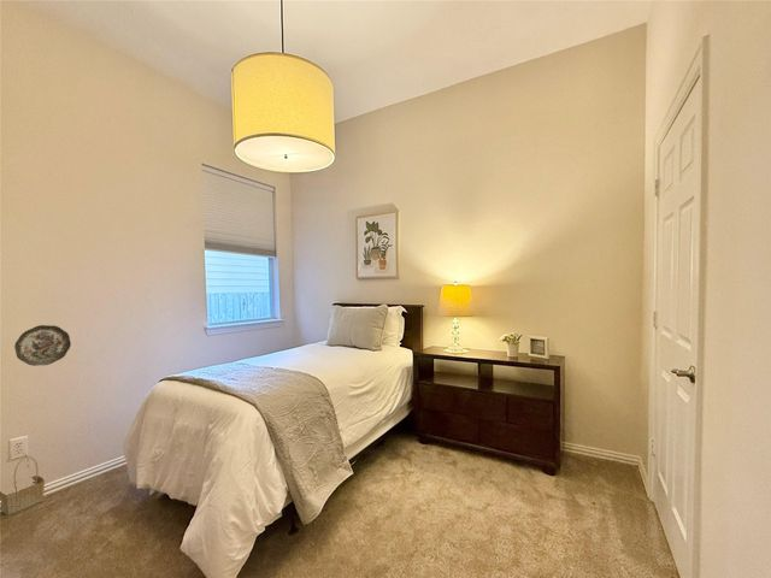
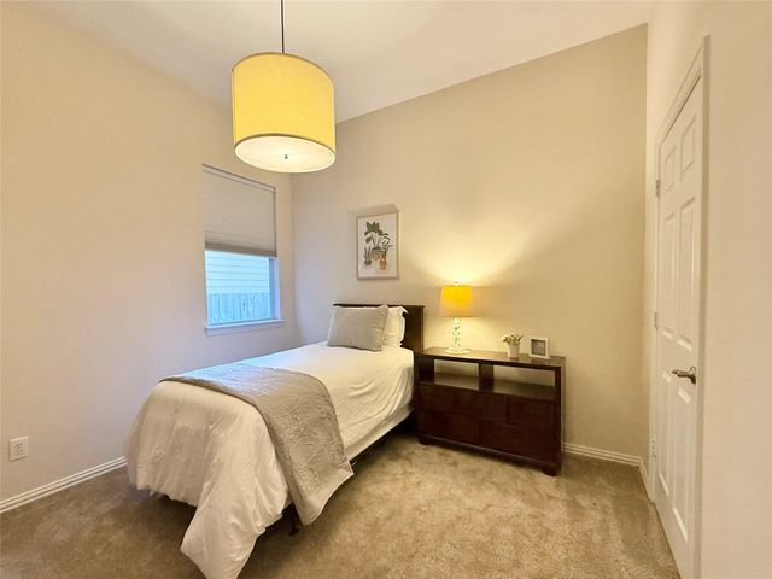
- basket [0,453,46,517]
- decorative plate [13,324,72,367]
